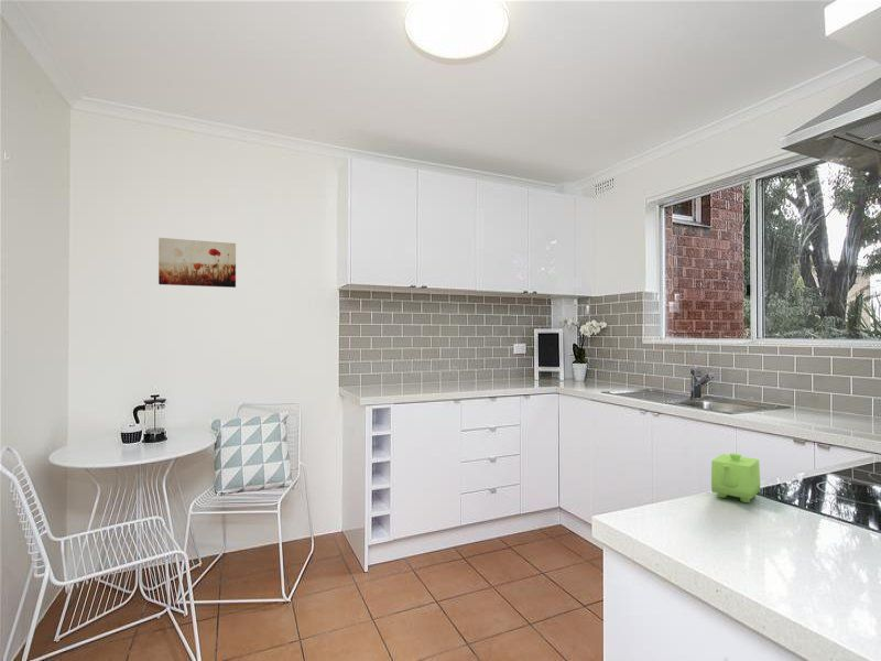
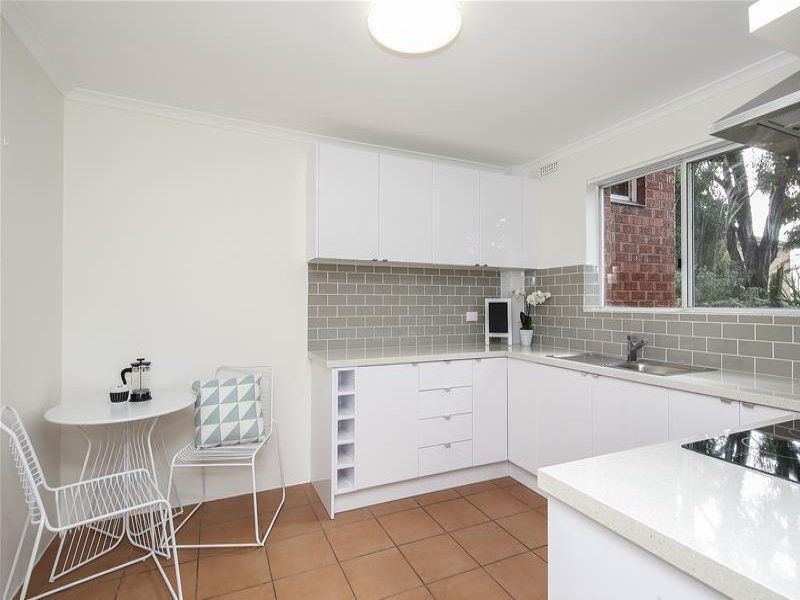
- teapot [710,452,761,503]
- wall art [157,237,237,289]
